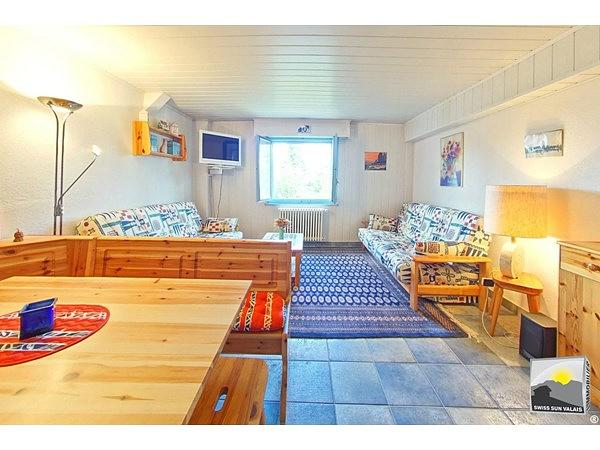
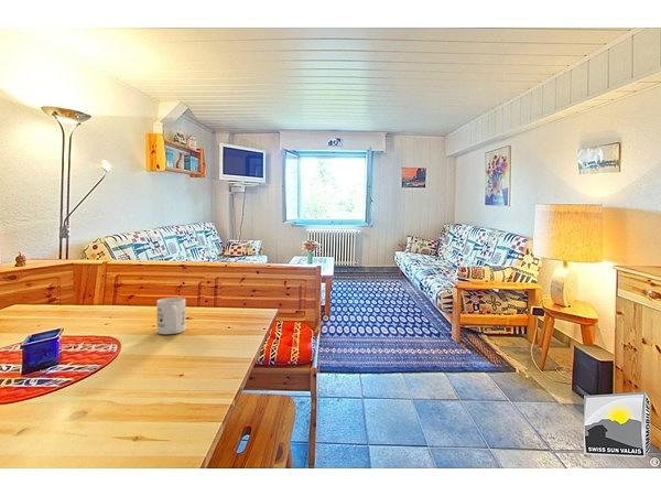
+ mug [155,296,186,335]
